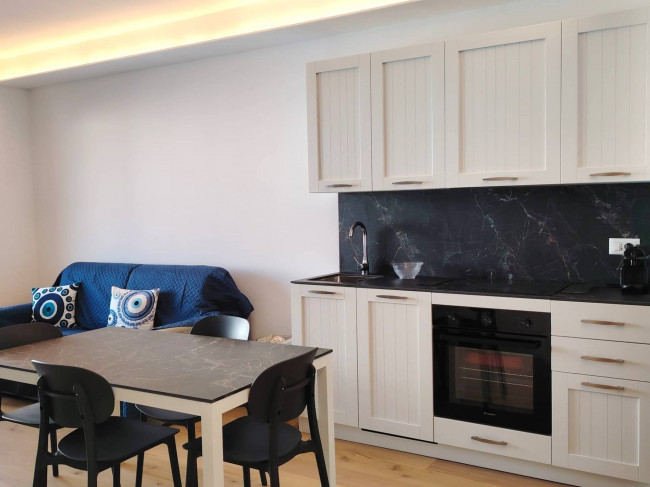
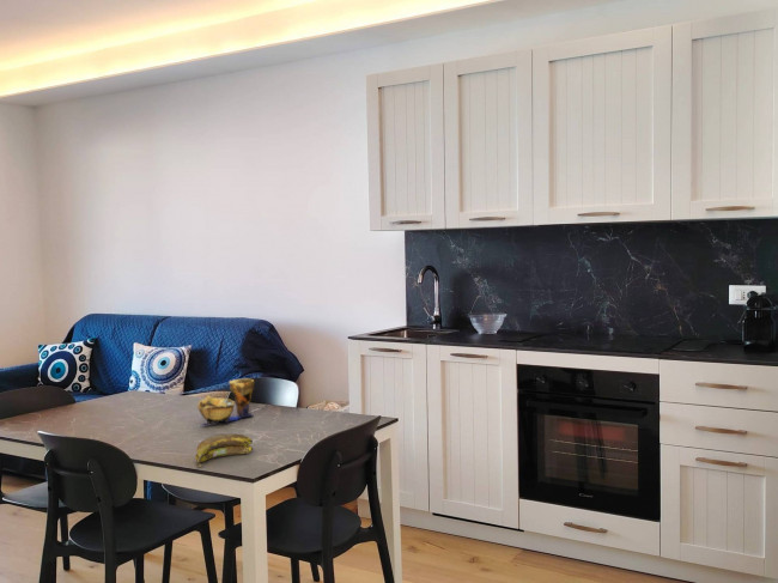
+ decorative bowl [196,377,255,426]
+ banana [194,432,254,468]
